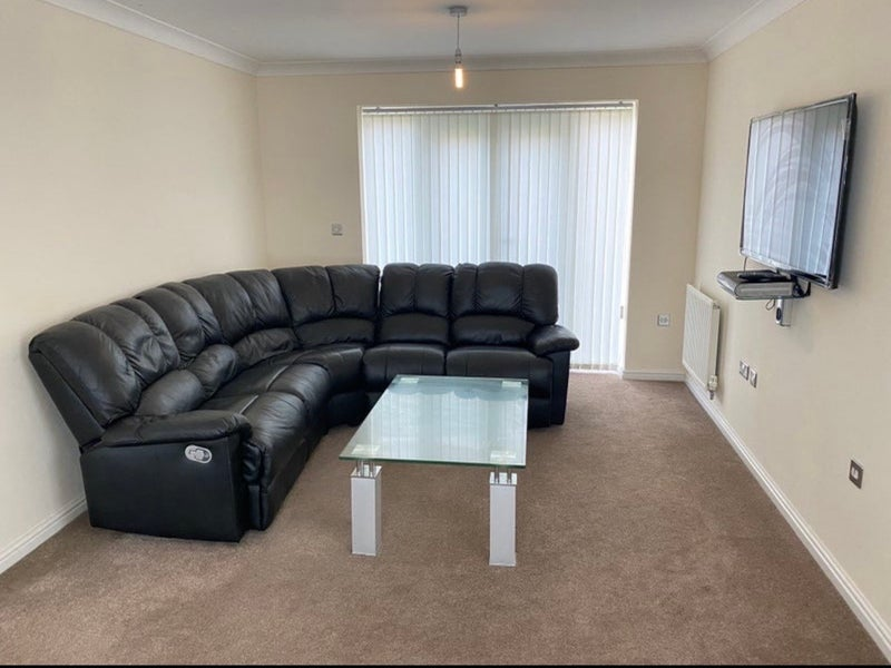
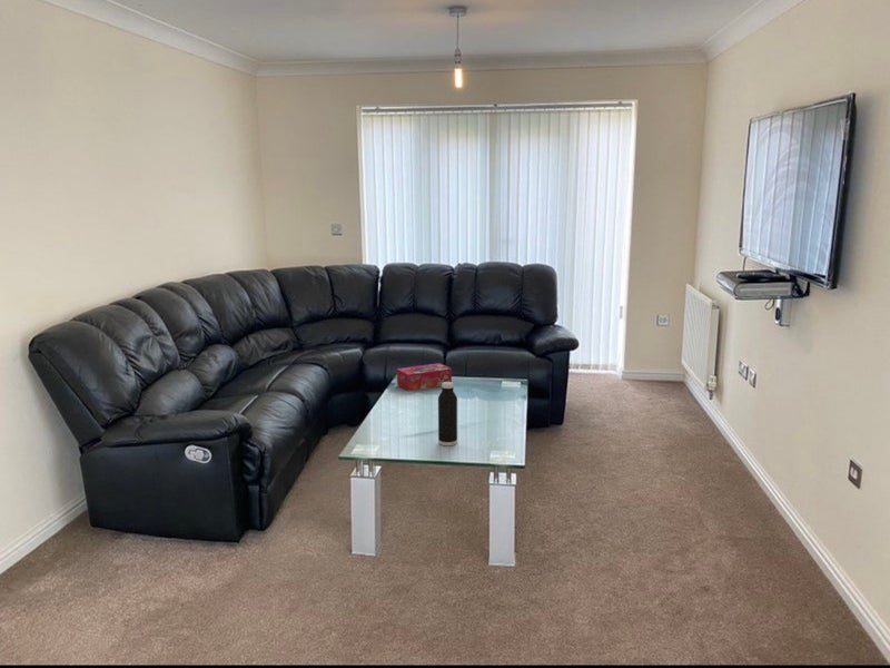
+ water bottle [437,381,458,448]
+ tissue box [396,362,453,392]
